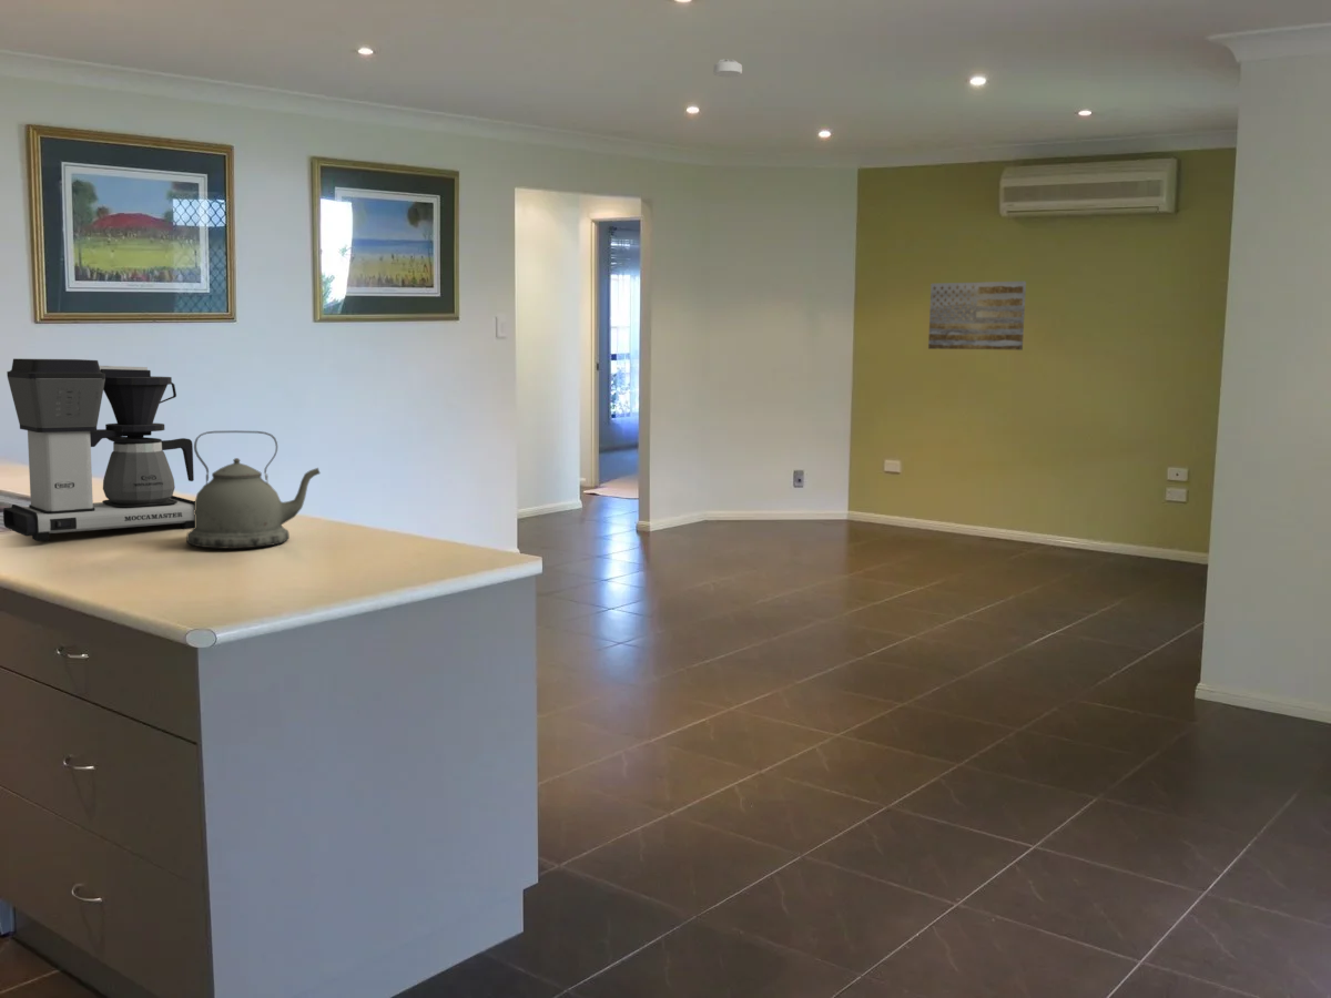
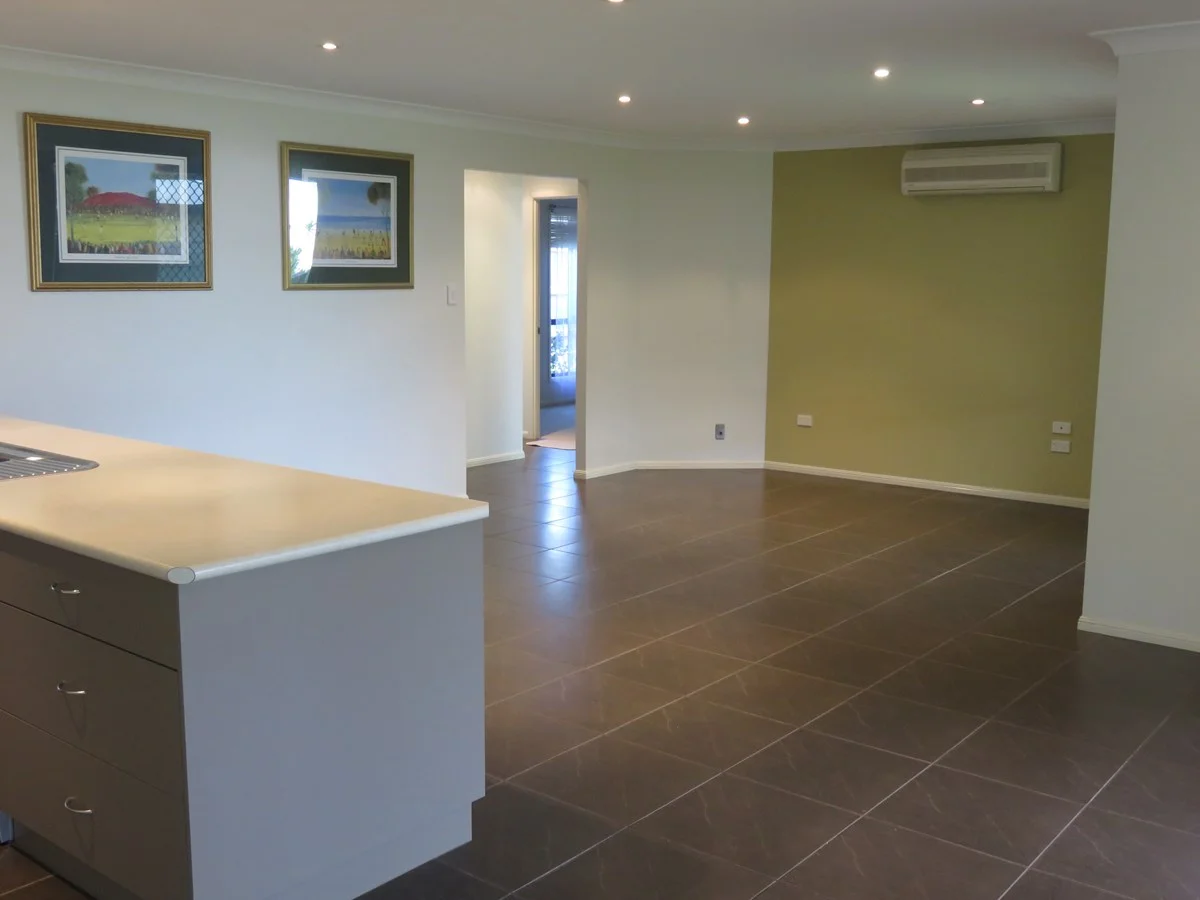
- smoke detector [712,58,743,78]
- kettle [186,430,322,550]
- wall art [927,281,1027,352]
- coffee maker [2,358,195,542]
